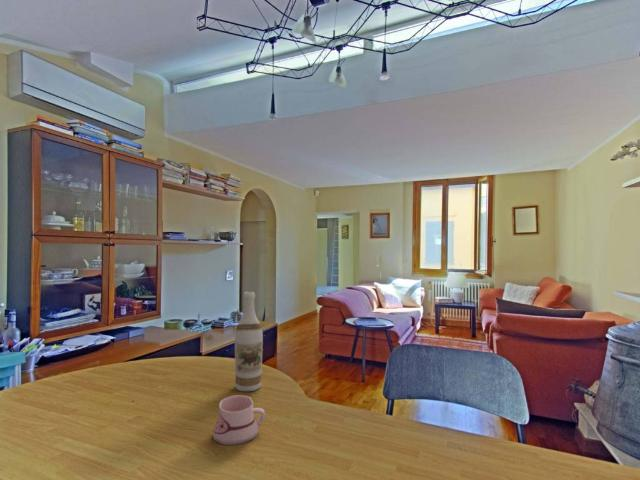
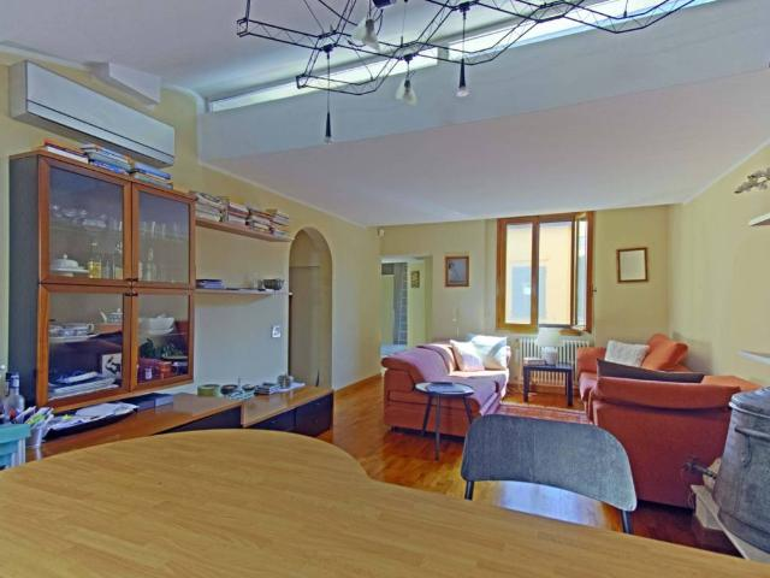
- mug [212,394,266,446]
- wine bottle [234,291,264,392]
